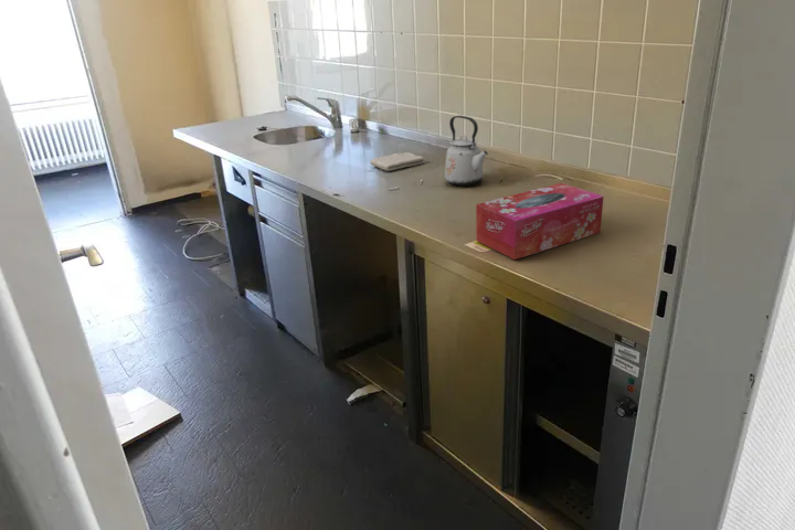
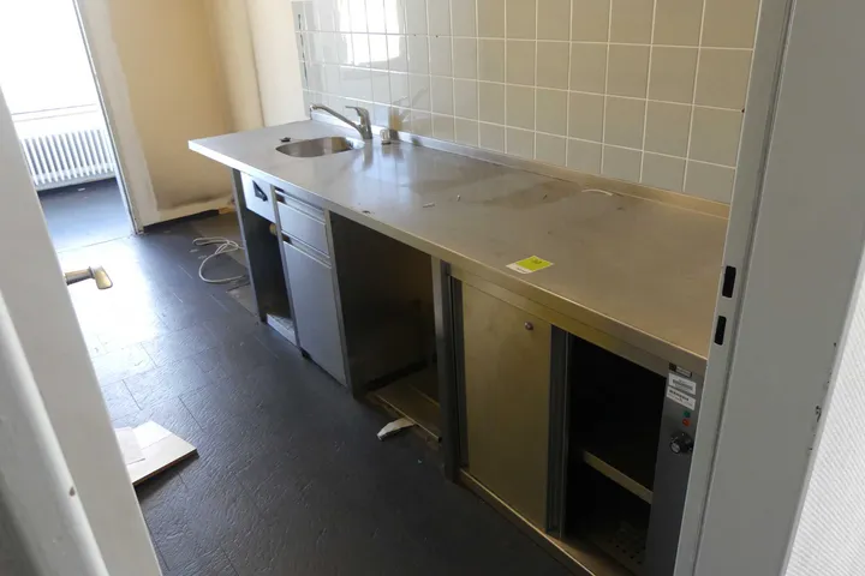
- kettle [444,115,489,187]
- washcloth [369,151,425,172]
- tissue box [475,182,605,261]
